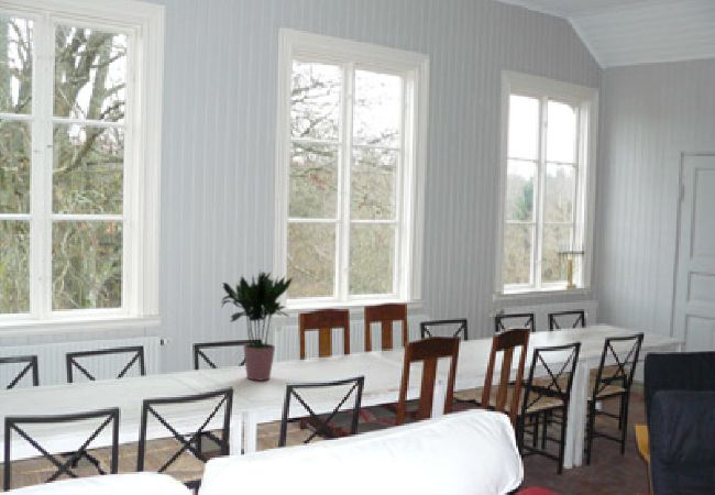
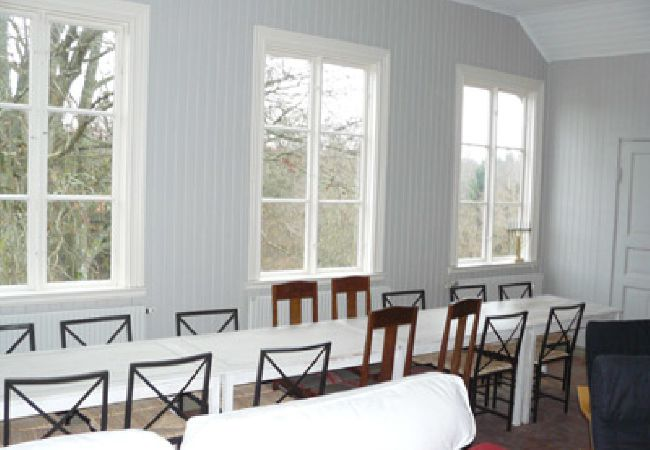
- potted plant [220,271,294,382]
